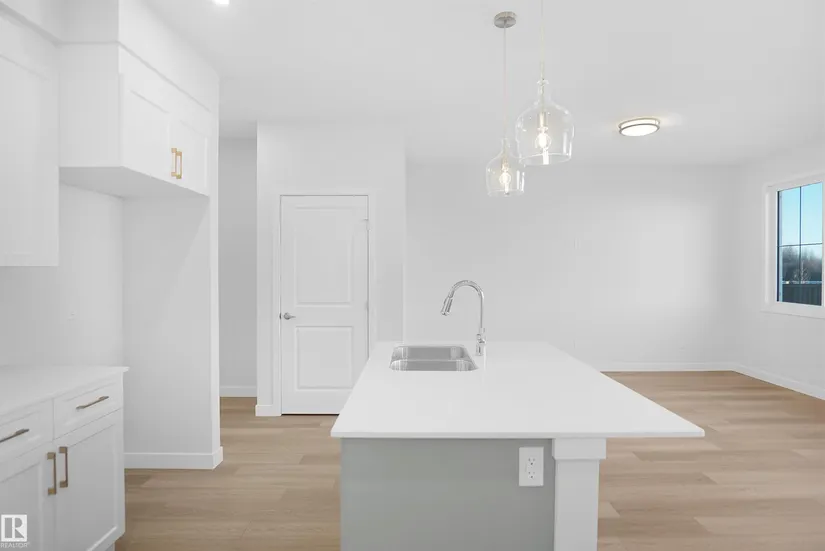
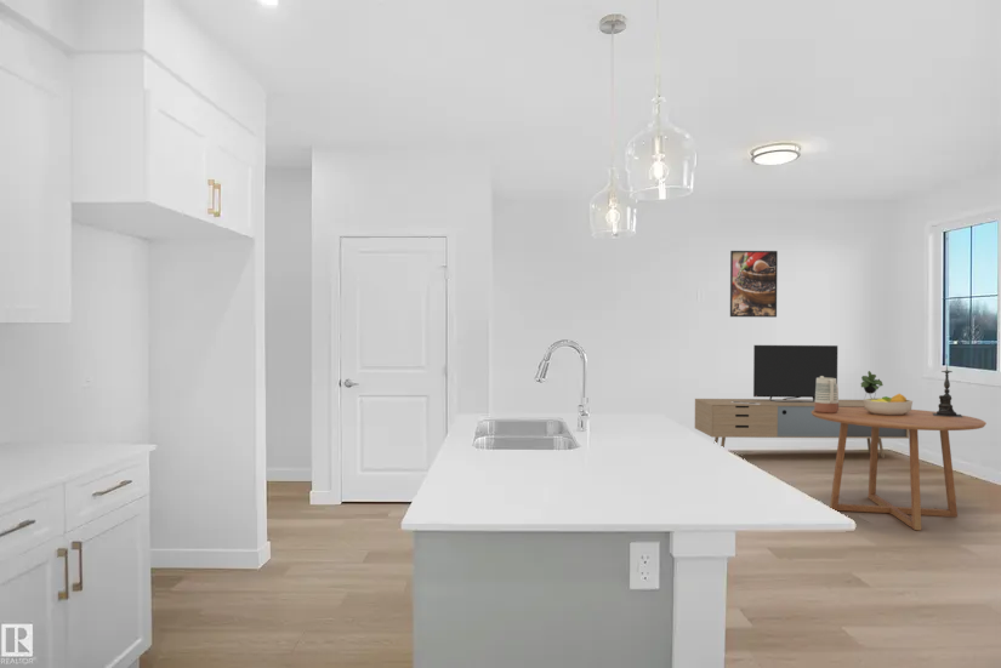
+ dining table [812,407,988,531]
+ candle holder [933,362,963,417]
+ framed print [729,250,779,319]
+ vase [814,376,840,413]
+ fruit bowl [863,393,914,416]
+ media console [694,344,909,459]
